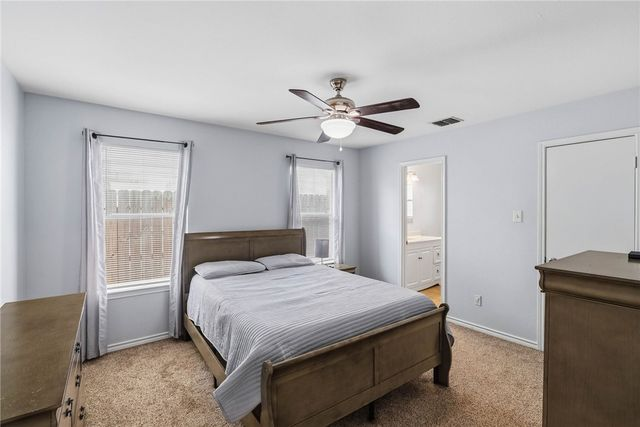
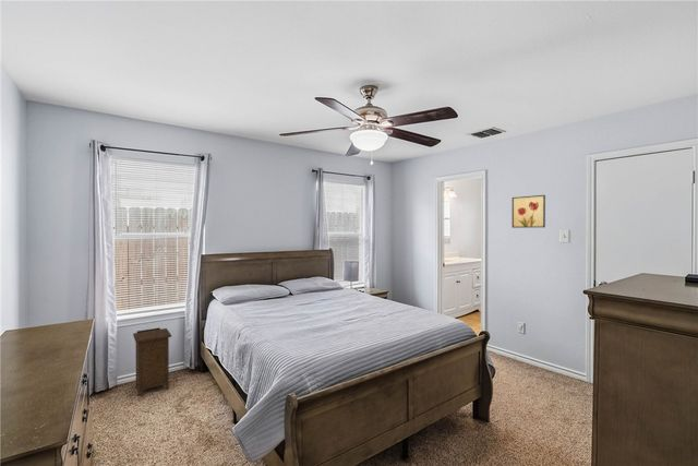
+ nightstand [132,326,172,397]
+ wall art [512,194,546,229]
